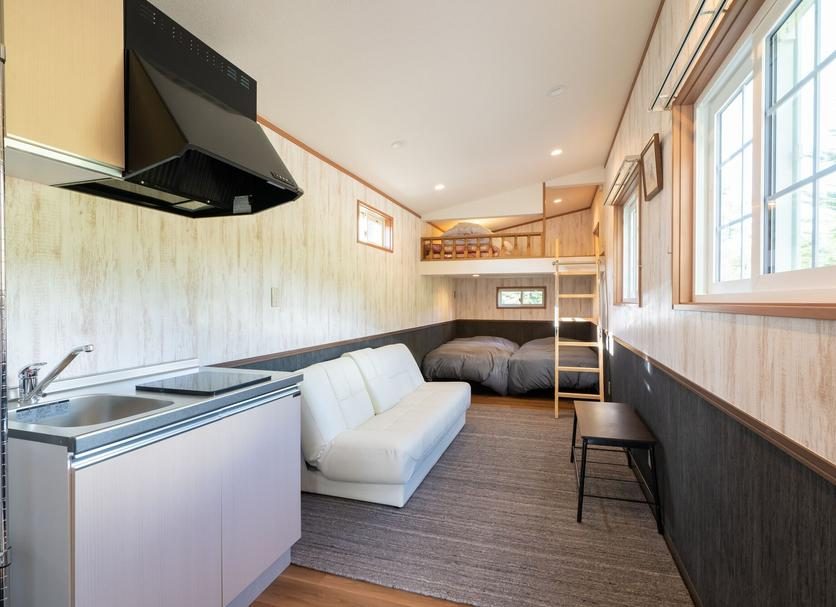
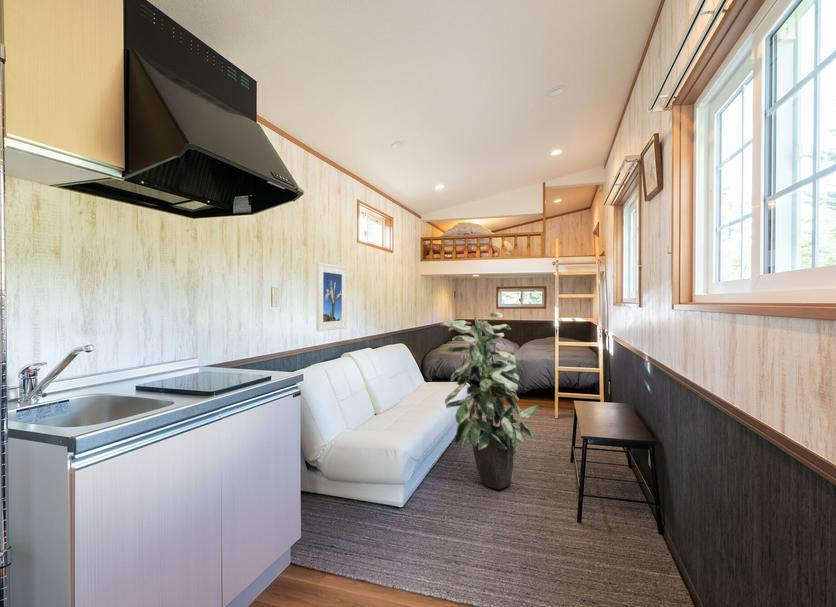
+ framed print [315,261,347,332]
+ indoor plant [439,311,540,490]
